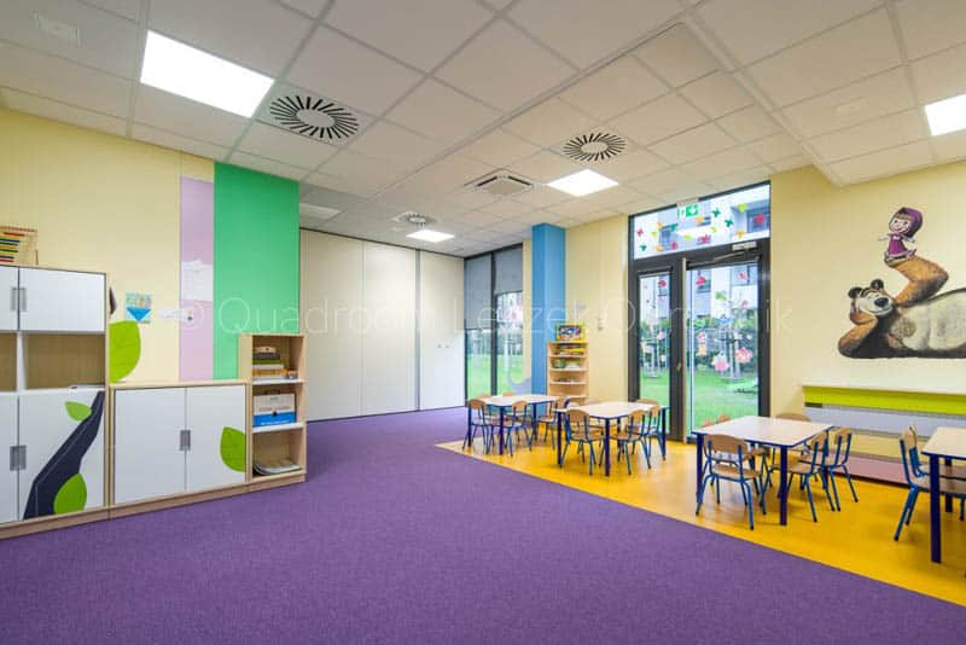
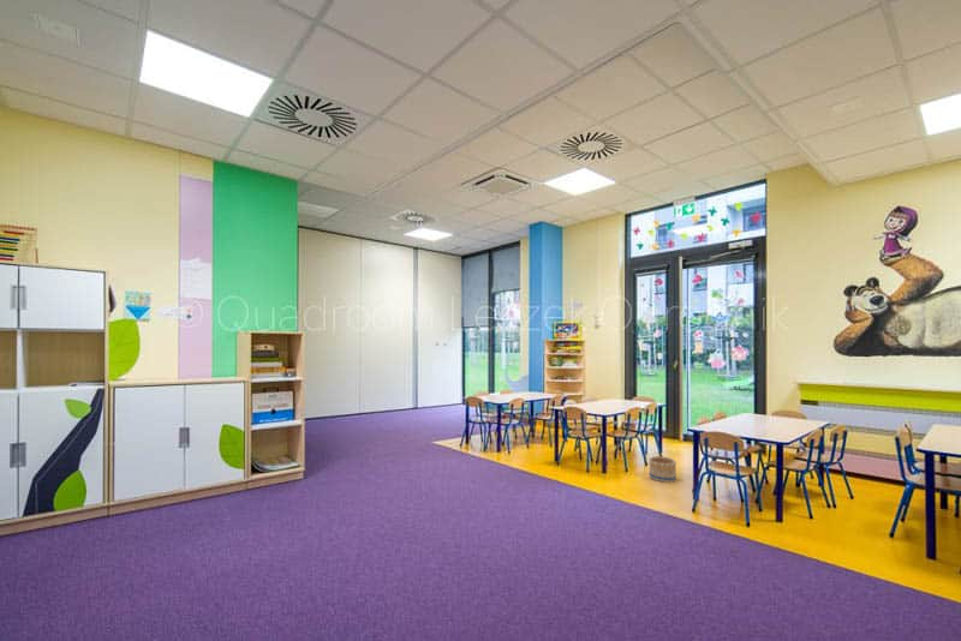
+ basket [647,455,678,484]
